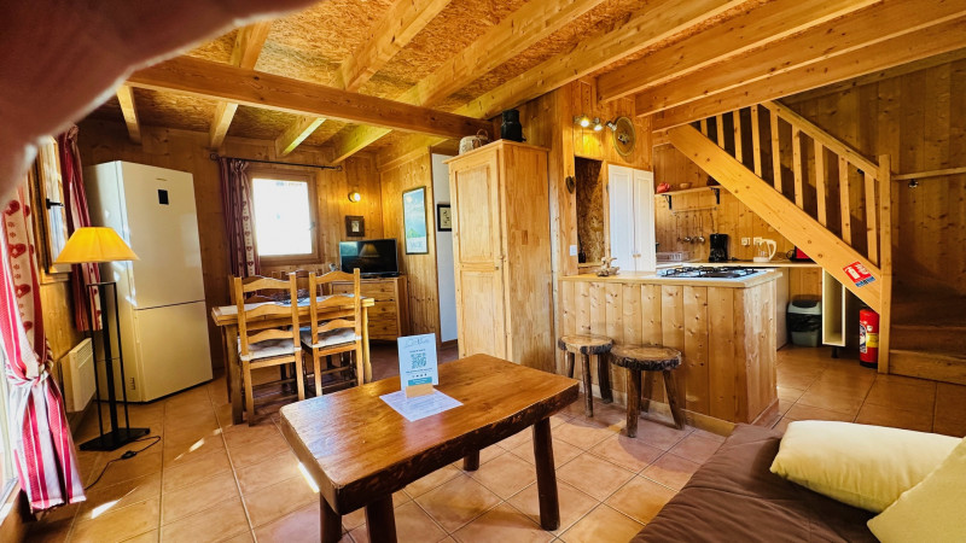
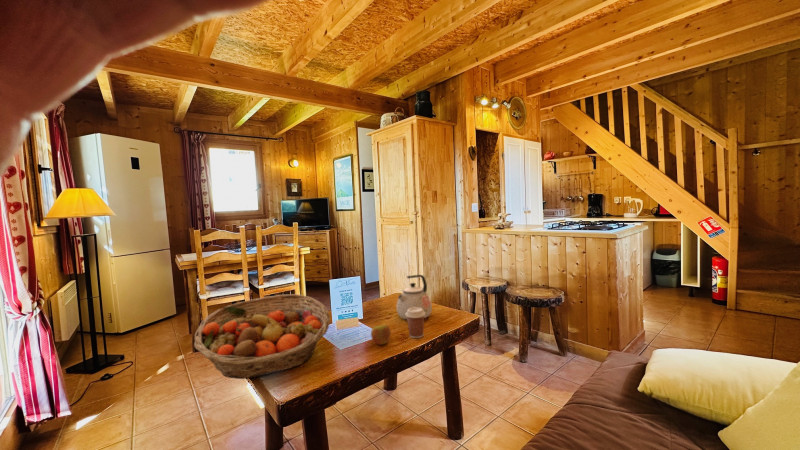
+ kettle [396,274,433,320]
+ apple [370,323,392,346]
+ coffee cup [405,307,425,339]
+ fruit basket [193,293,331,380]
